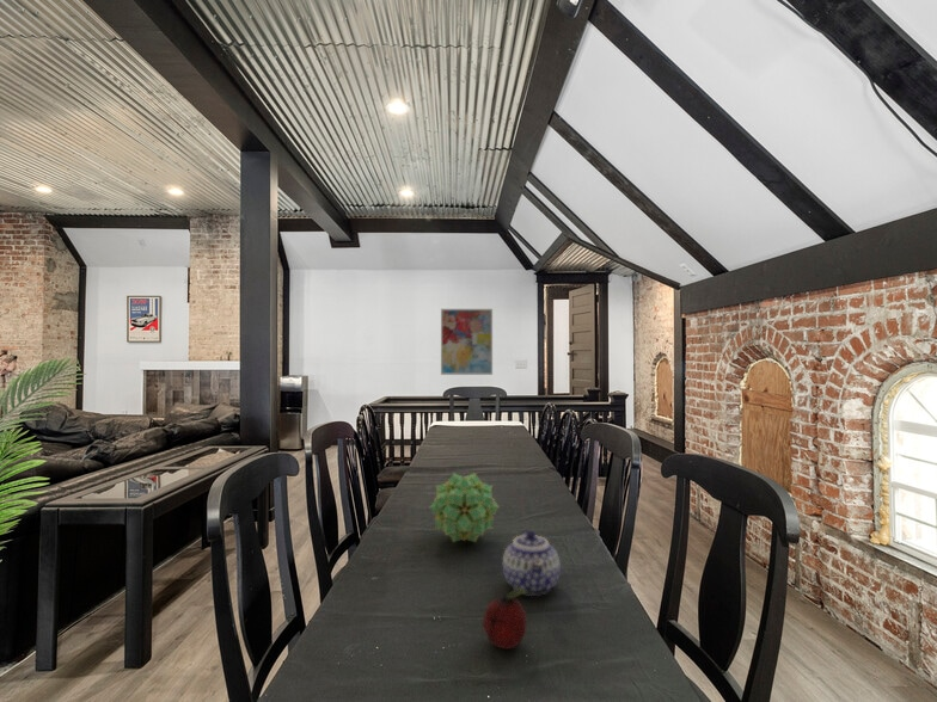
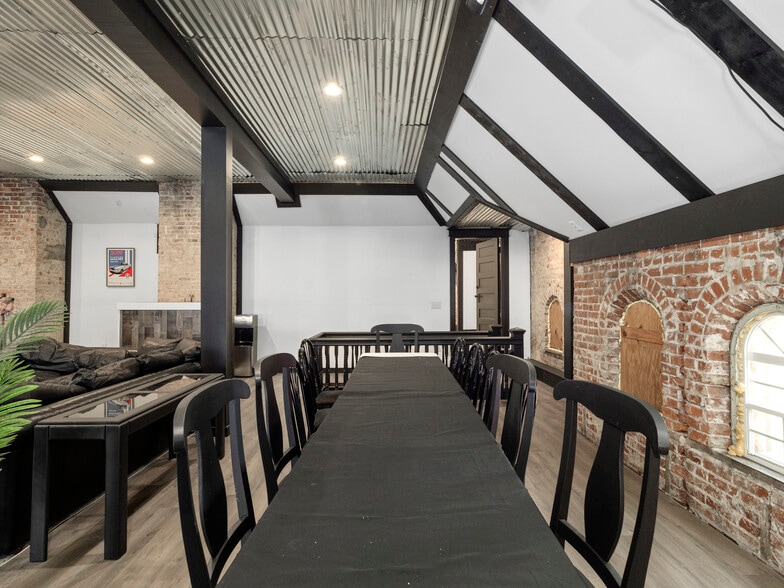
- decorative ball [428,472,501,543]
- wall art [440,308,494,376]
- teapot [502,529,562,597]
- fruit [482,589,528,649]
